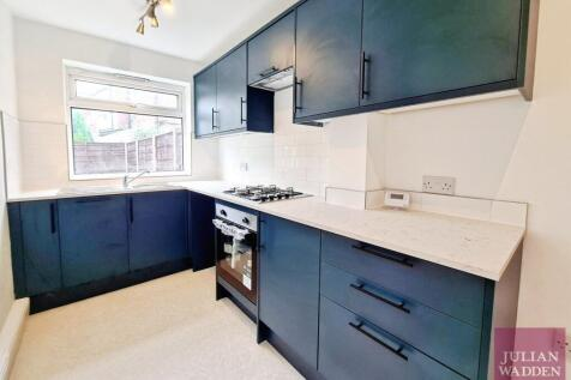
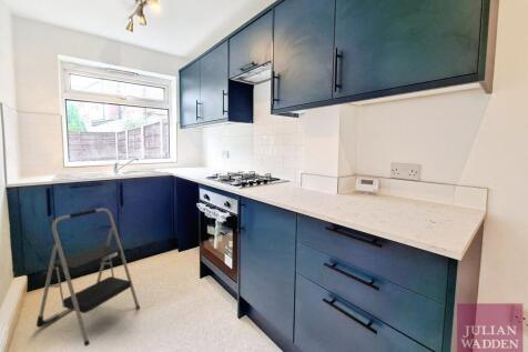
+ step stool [35,208,141,348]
